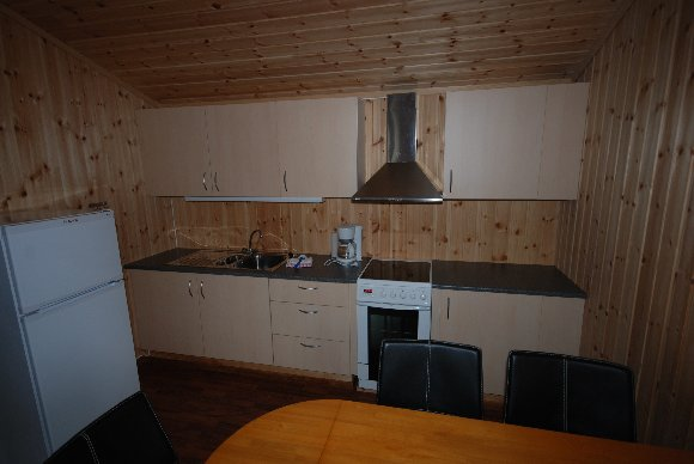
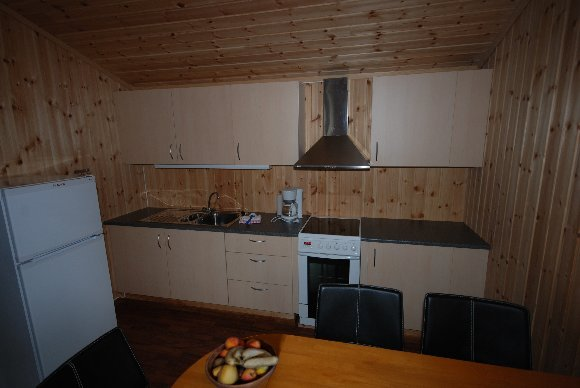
+ fruit bowl [204,336,280,388]
